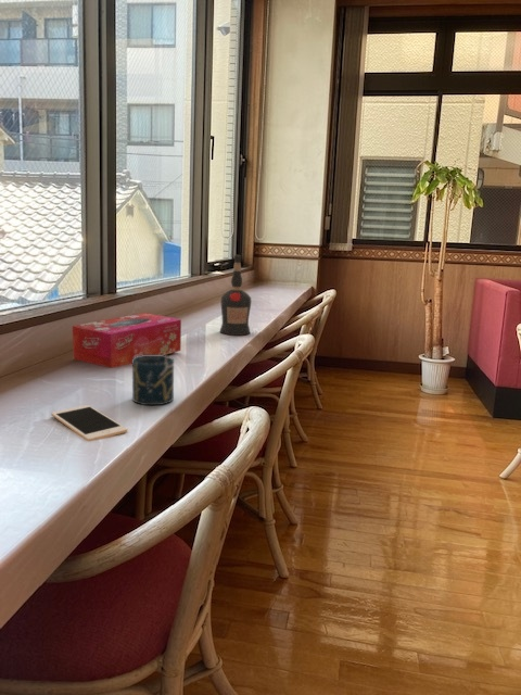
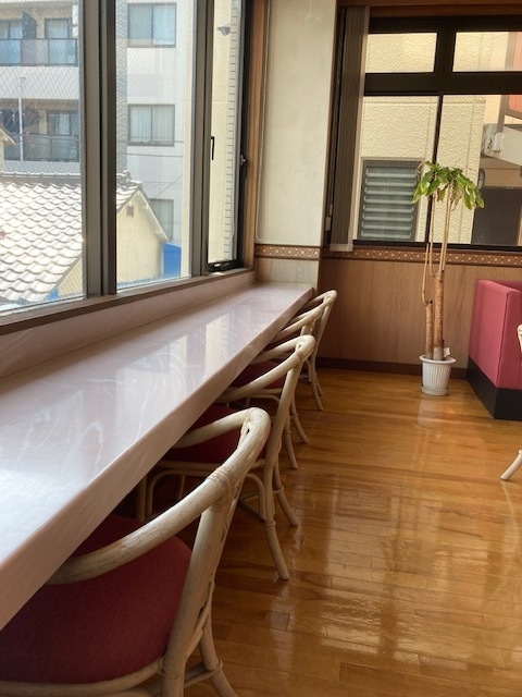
- cell phone [50,404,128,442]
- tissue box [72,312,182,369]
- cup [131,355,175,406]
- liquor bottle [219,254,252,337]
